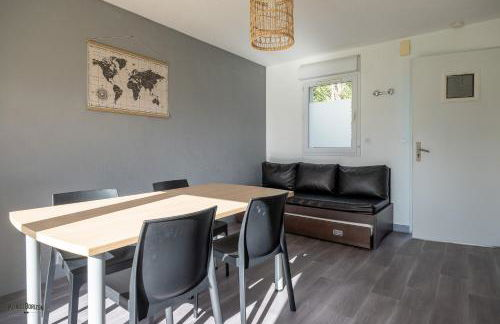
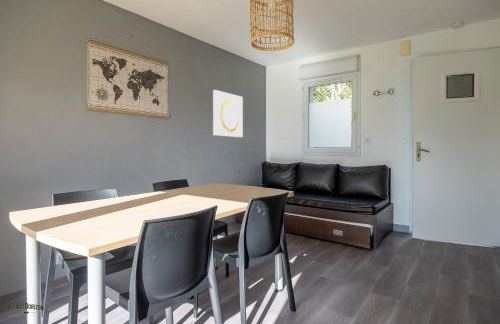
+ wall art [212,89,244,139]
